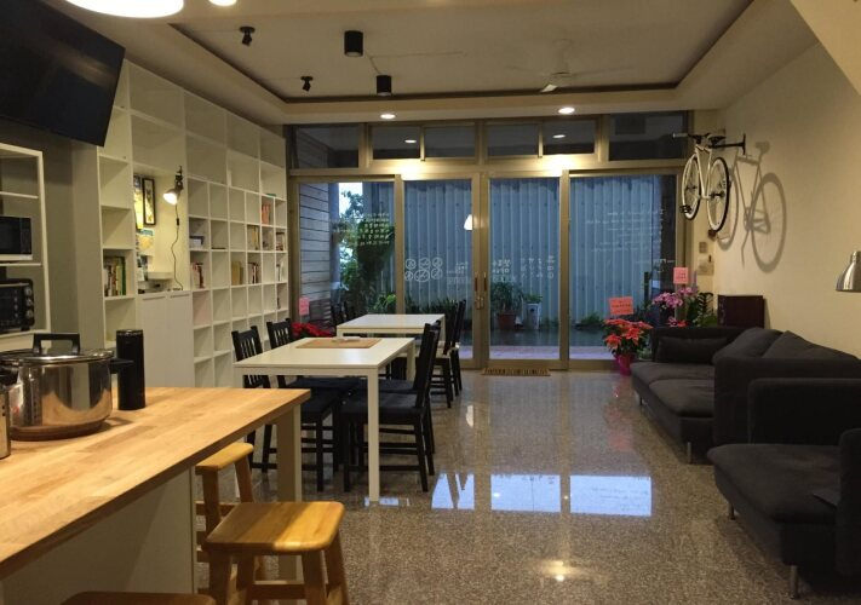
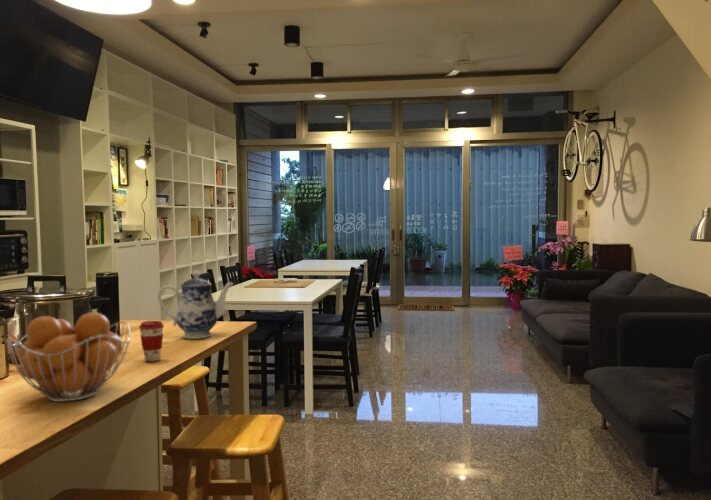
+ coffee cup [138,320,165,363]
+ fruit basket [5,311,132,403]
+ teapot [157,269,235,340]
